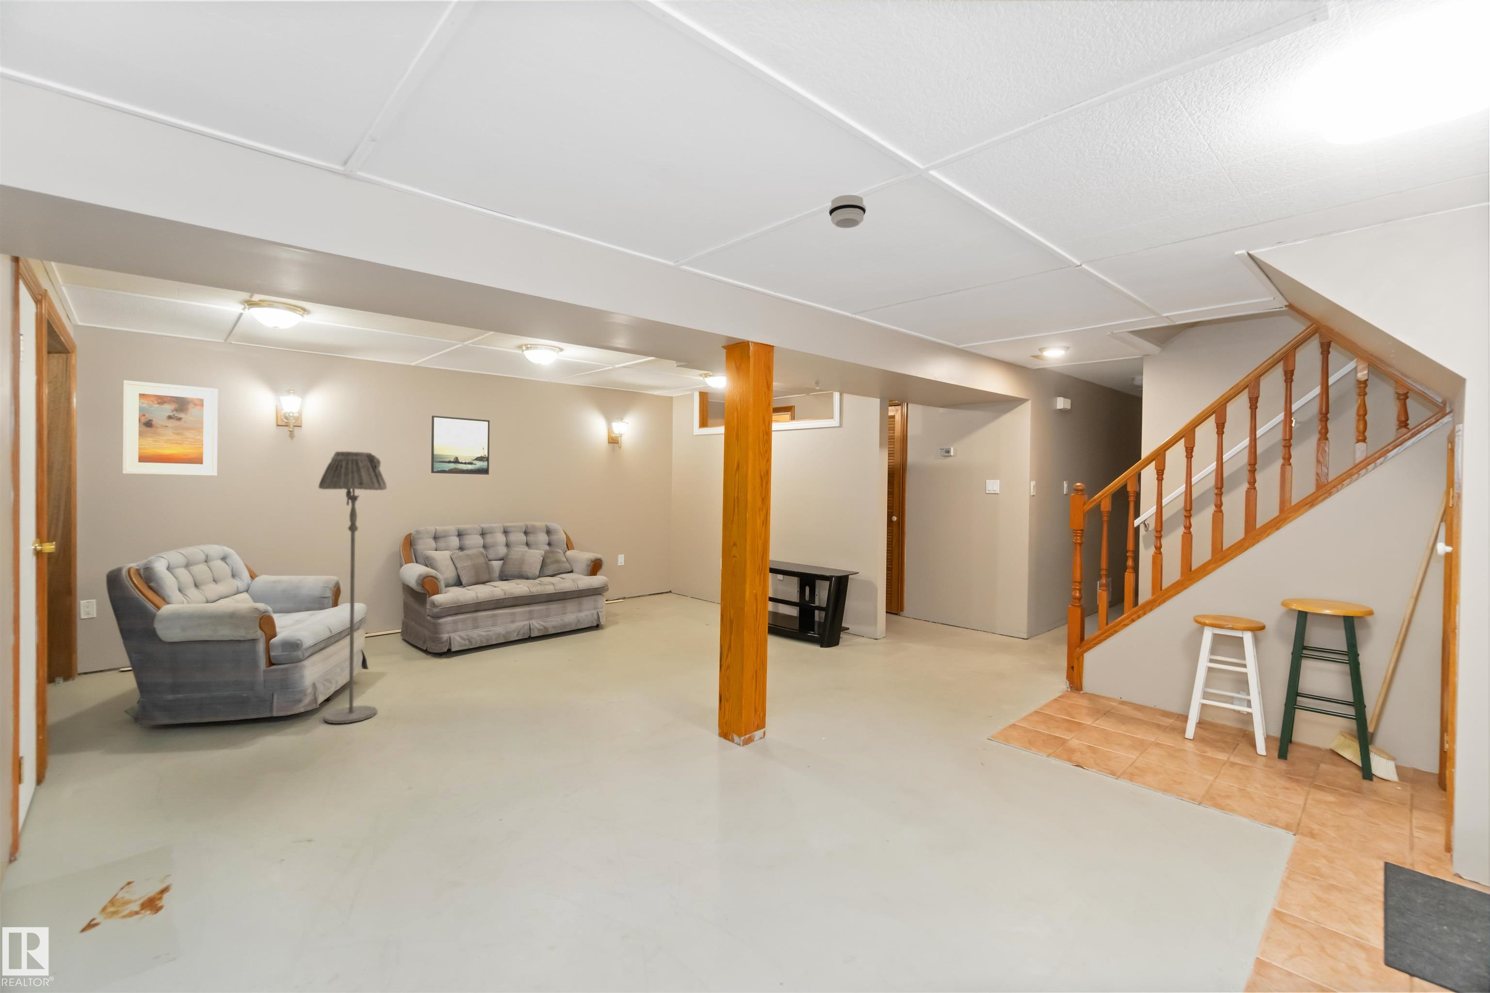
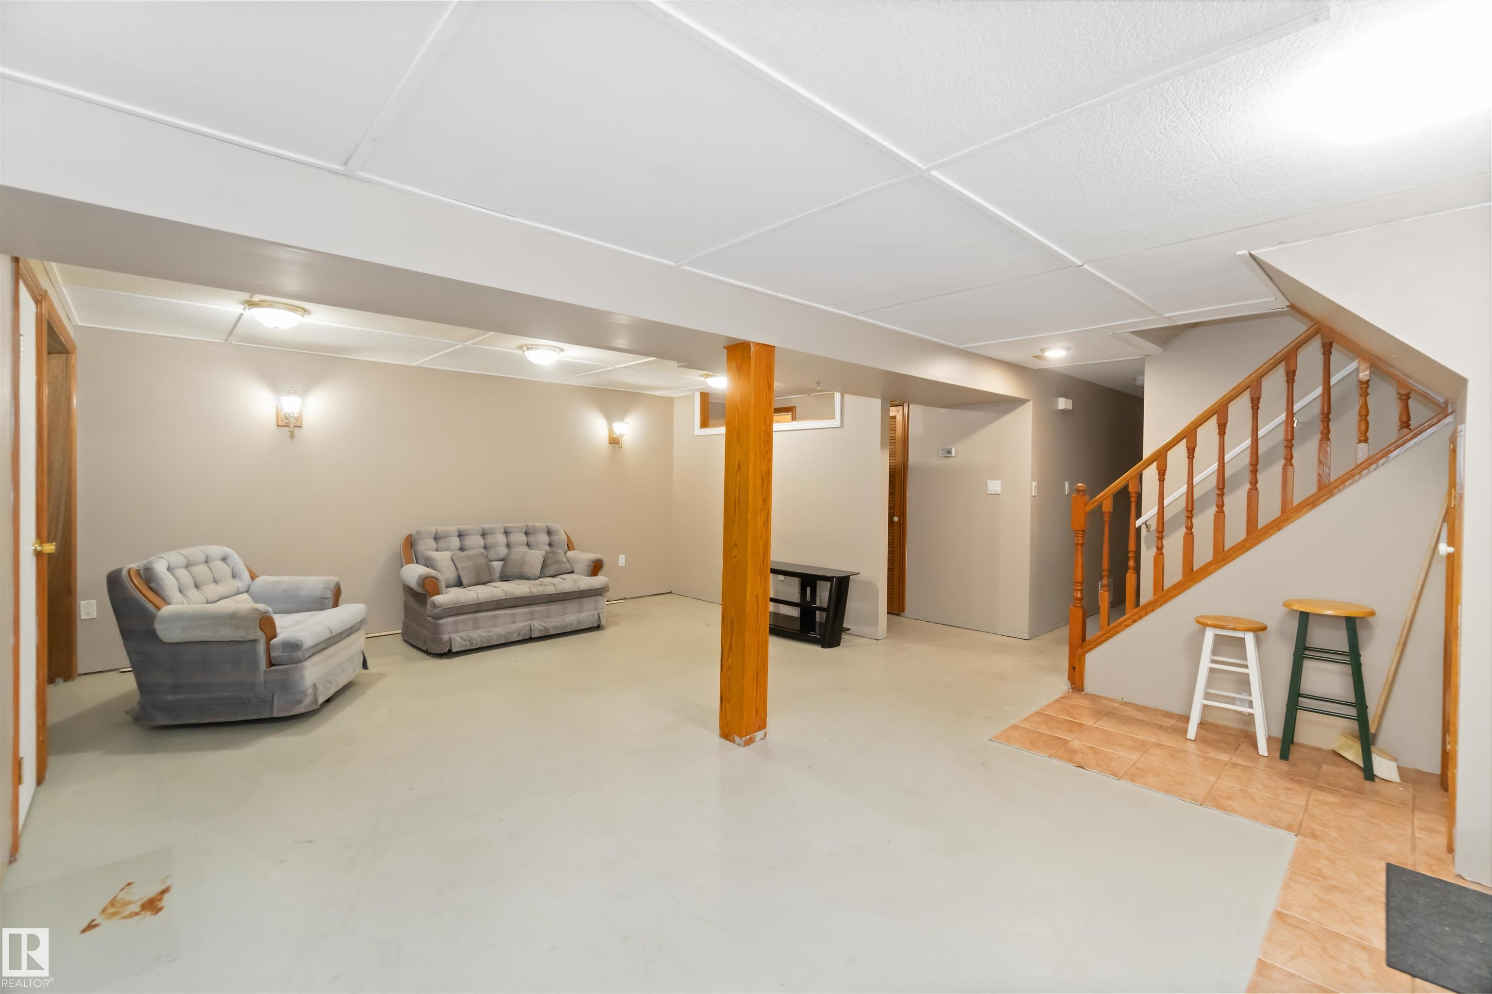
- floor lamp [318,451,388,724]
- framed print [122,380,218,477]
- smoke detector [828,194,867,229]
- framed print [430,414,490,475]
